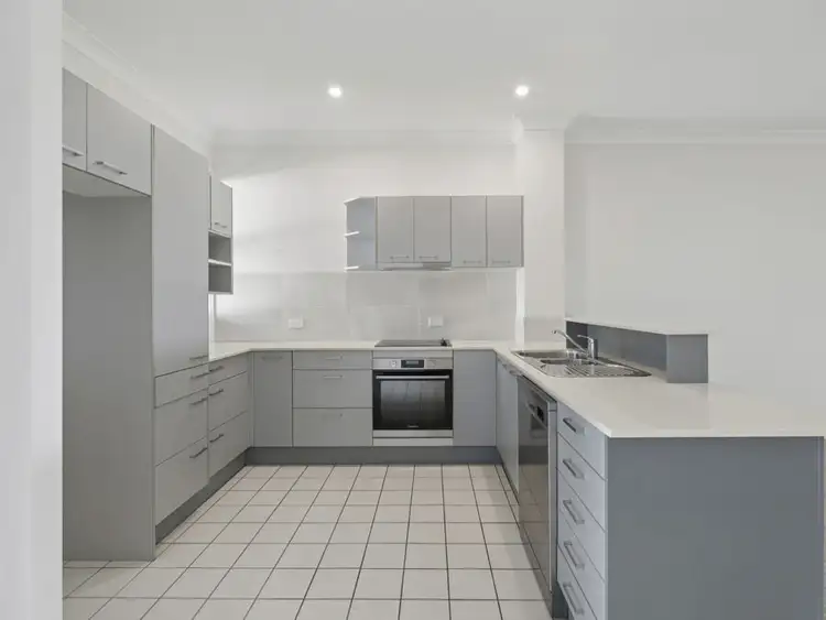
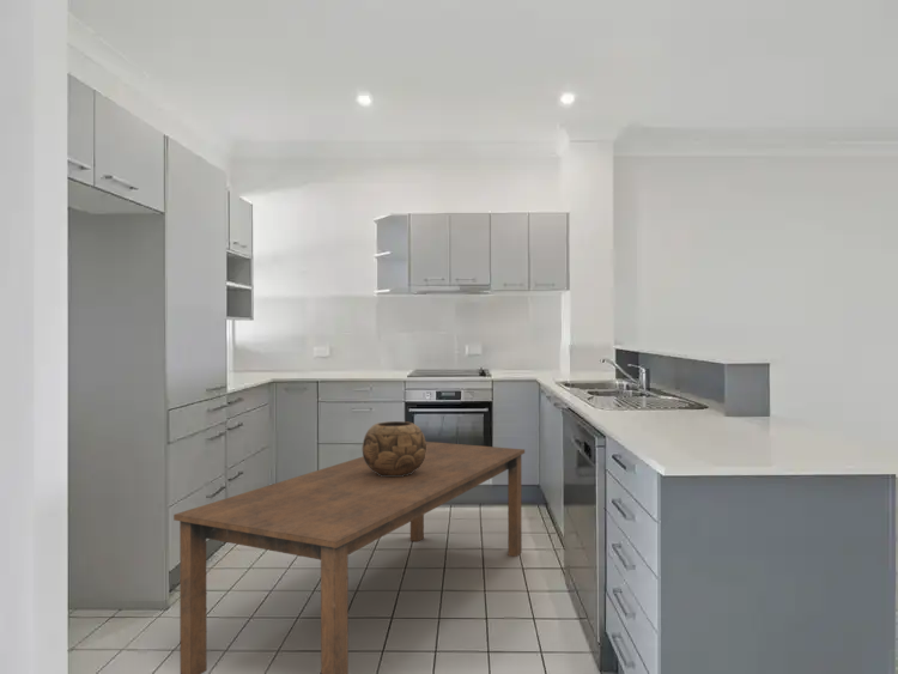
+ decorative bowl [362,420,426,476]
+ dining table [172,441,526,674]
